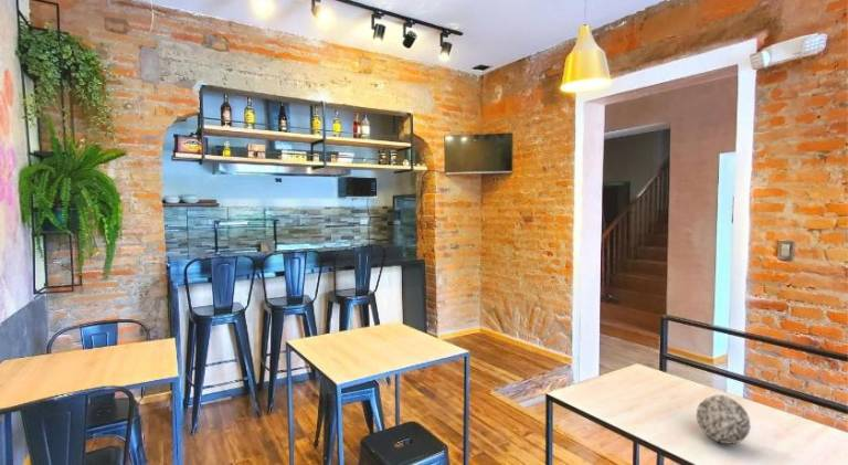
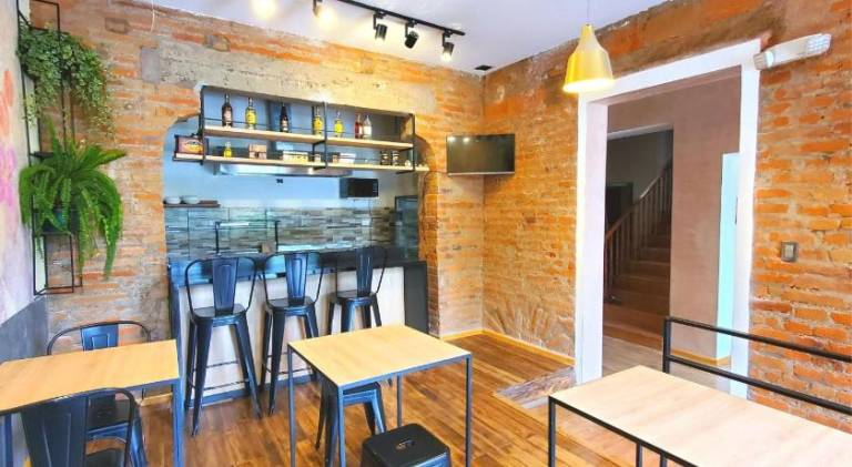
- decorative ball [695,392,752,445]
